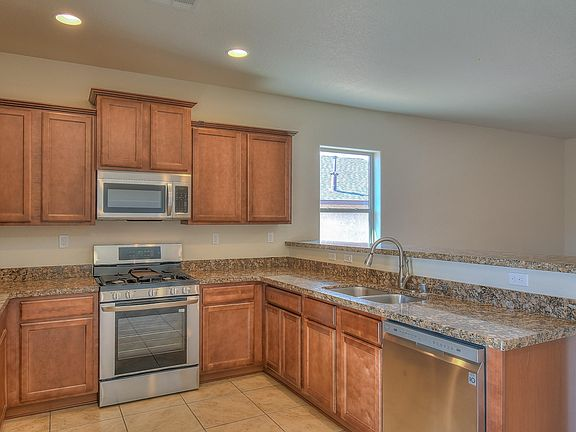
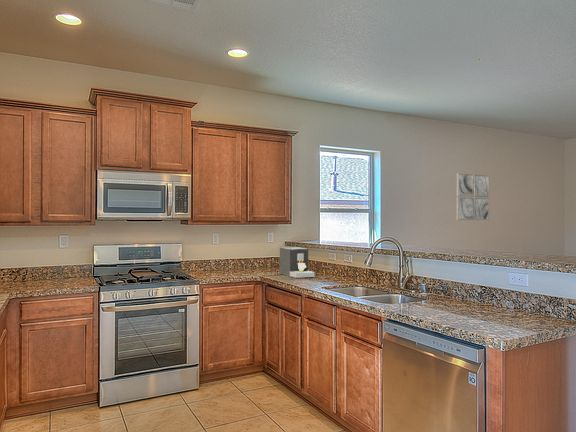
+ wall art [455,173,490,221]
+ coffee maker [279,246,316,279]
